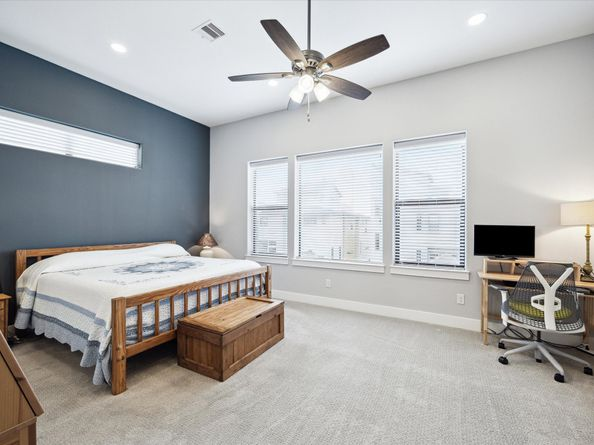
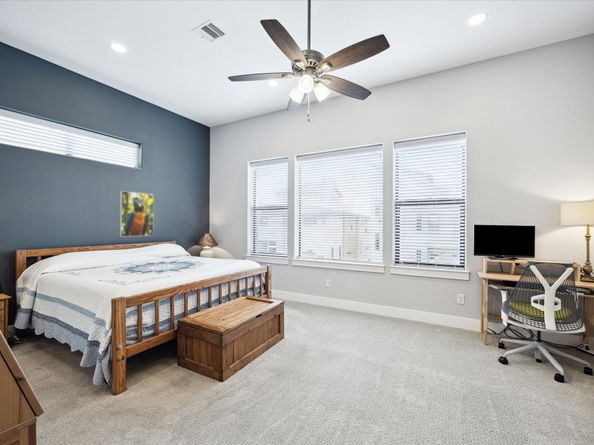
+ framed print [119,190,154,238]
